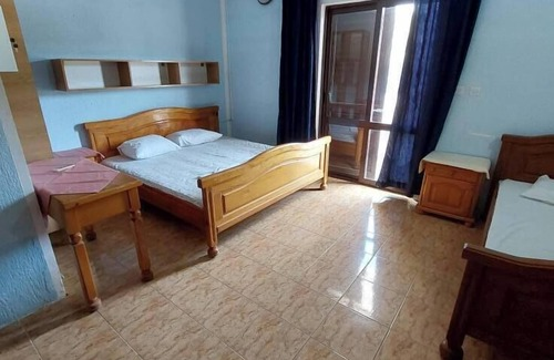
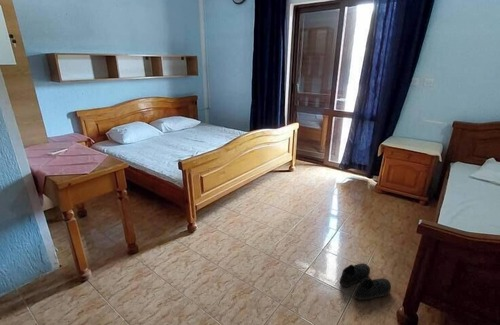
+ shoe [339,262,392,301]
